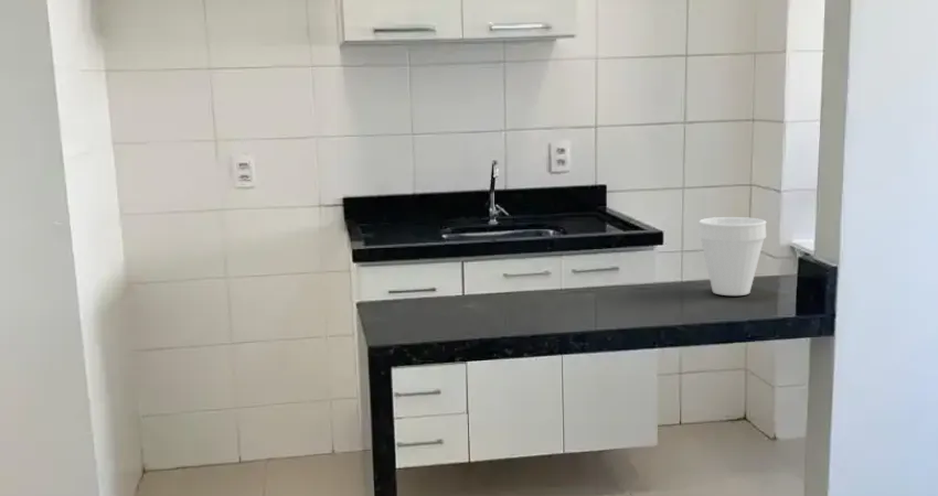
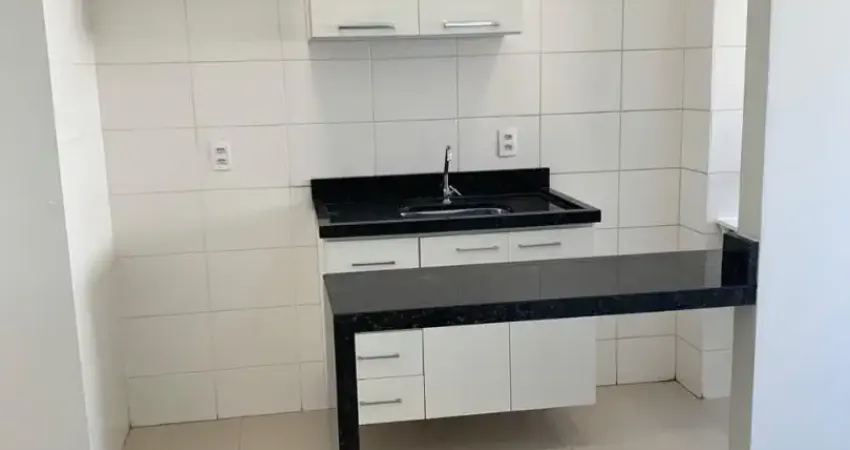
- cup [697,216,767,296]
